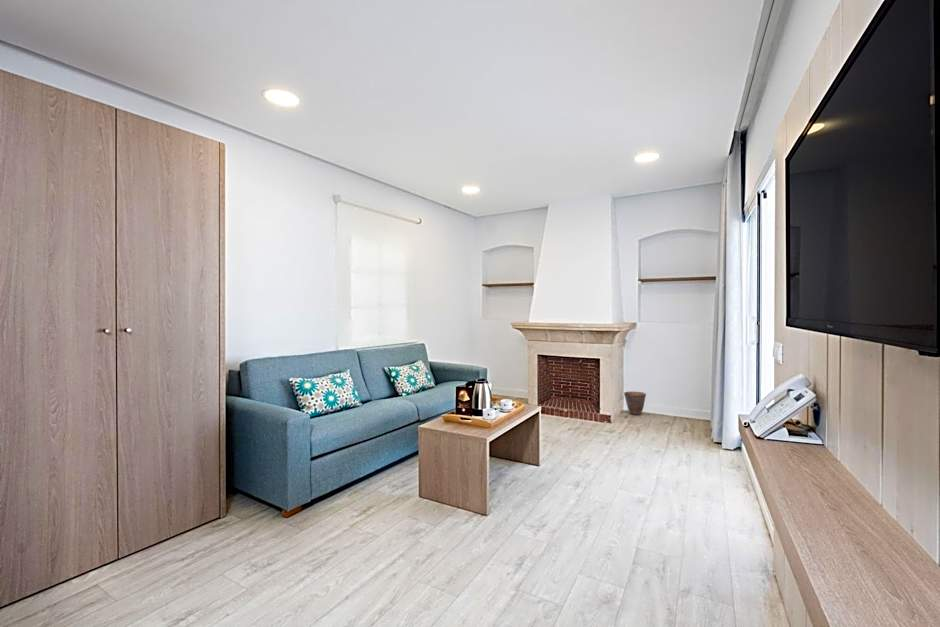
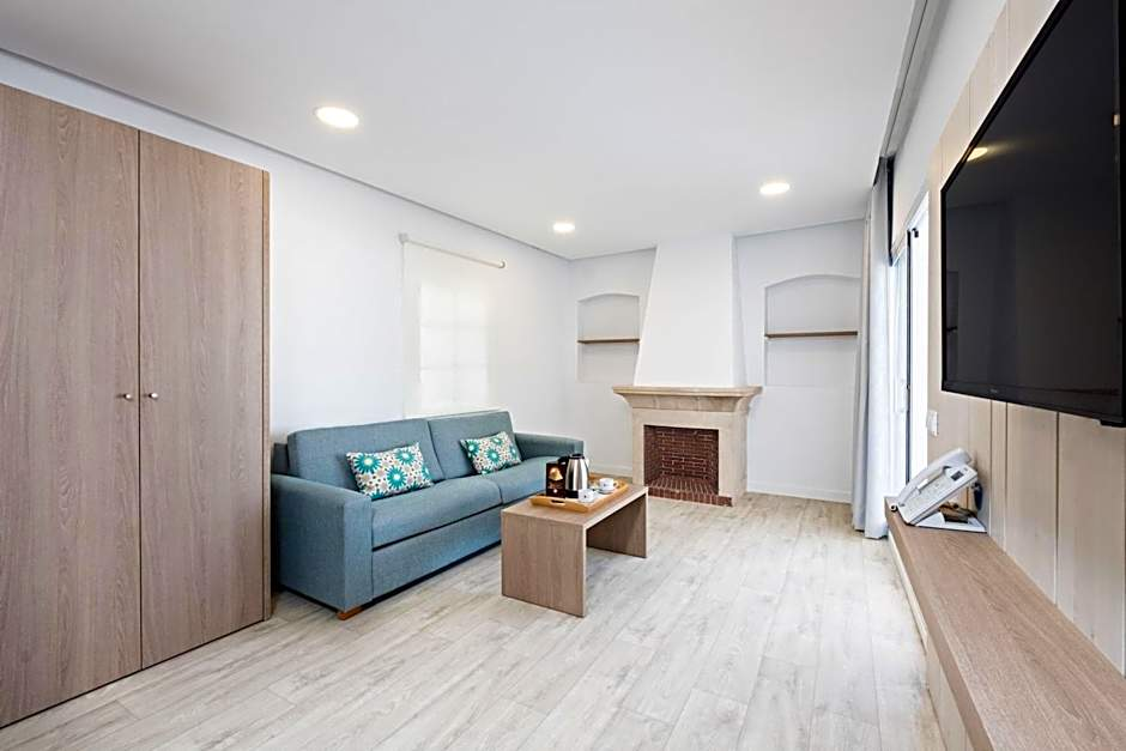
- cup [623,391,647,416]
